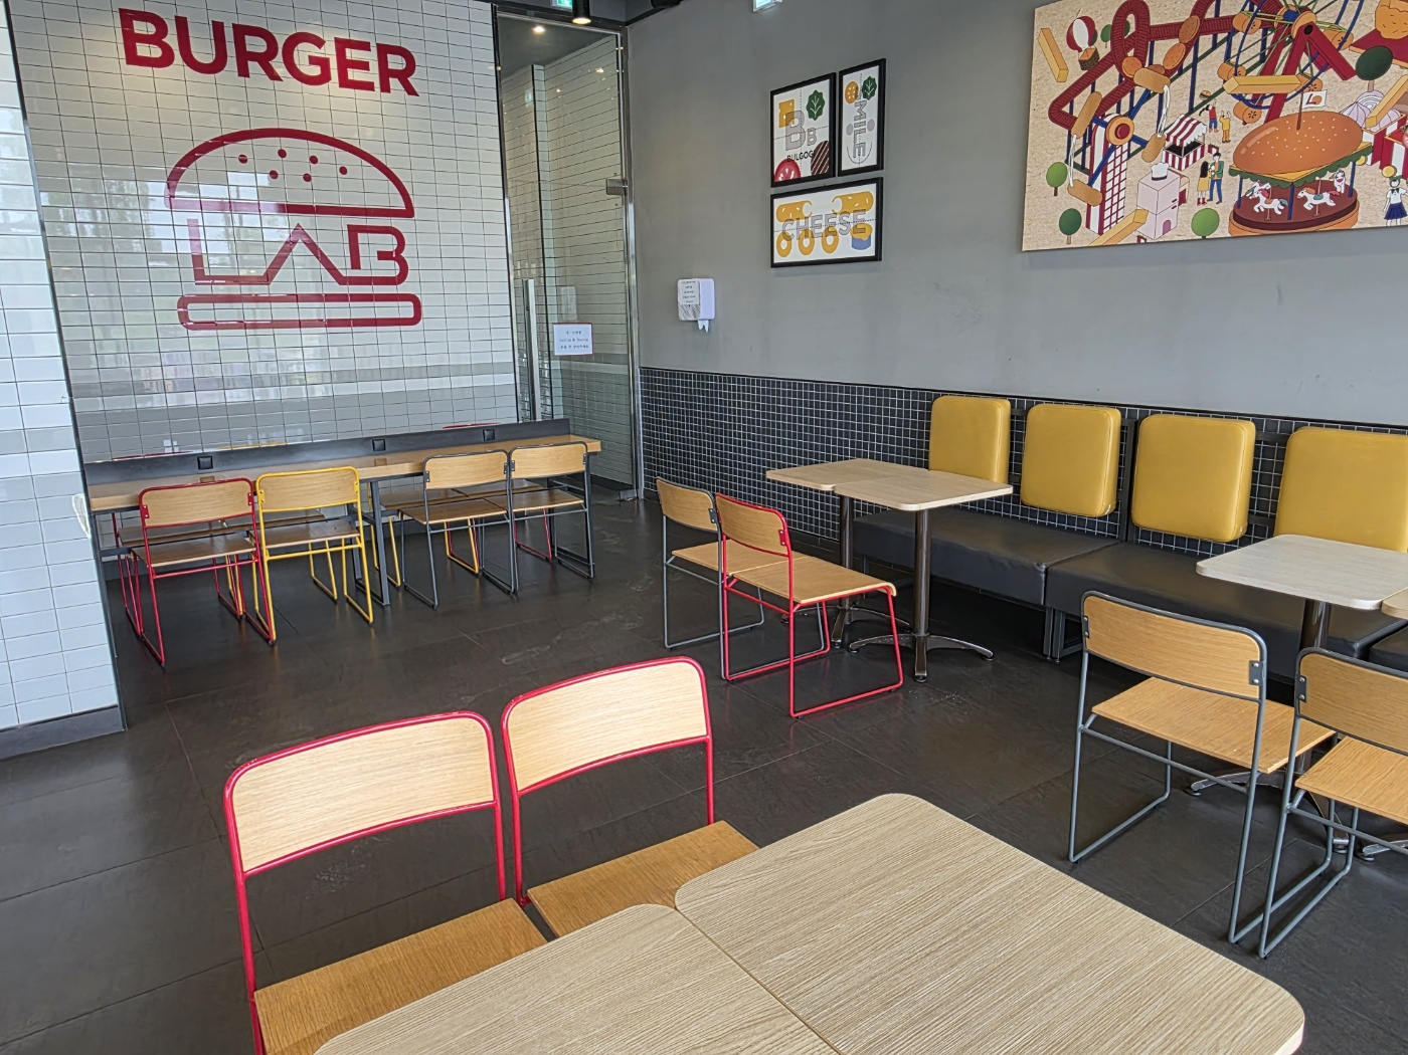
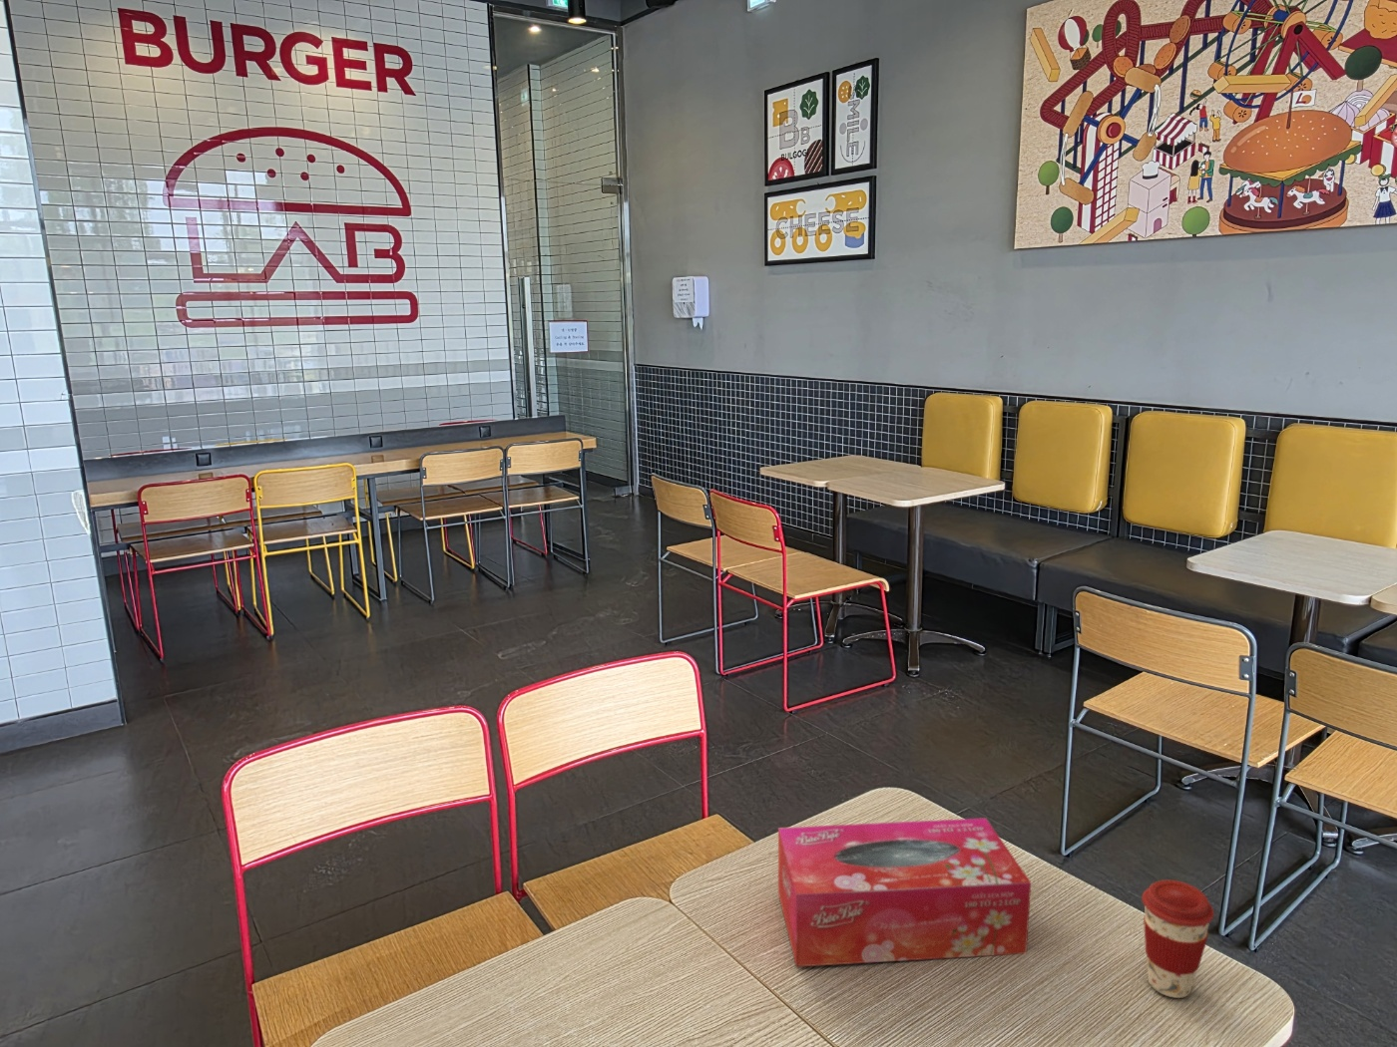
+ tissue box [778,817,1032,967]
+ coffee cup [1141,880,1216,999]
